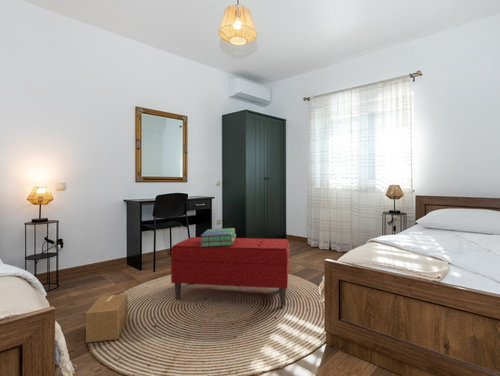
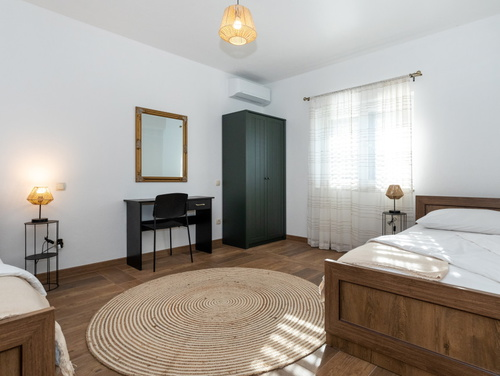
- cardboard box [85,293,129,344]
- stack of books [200,227,237,247]
- bench [170,236,290,307]
